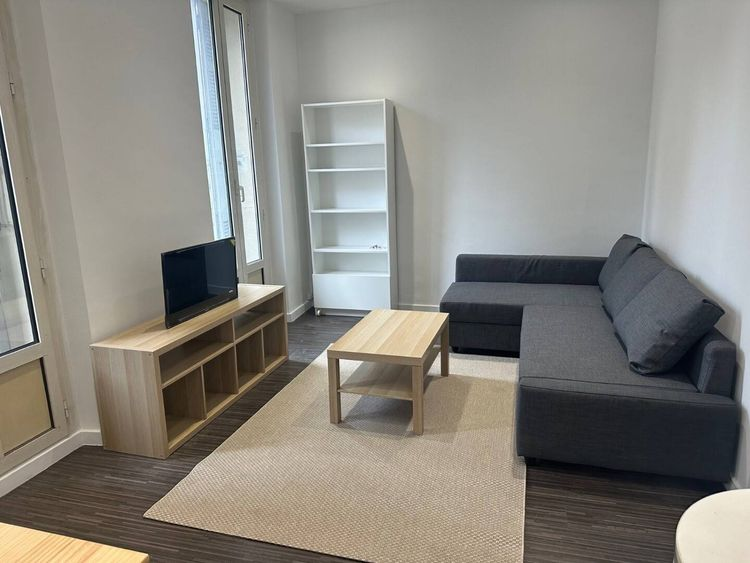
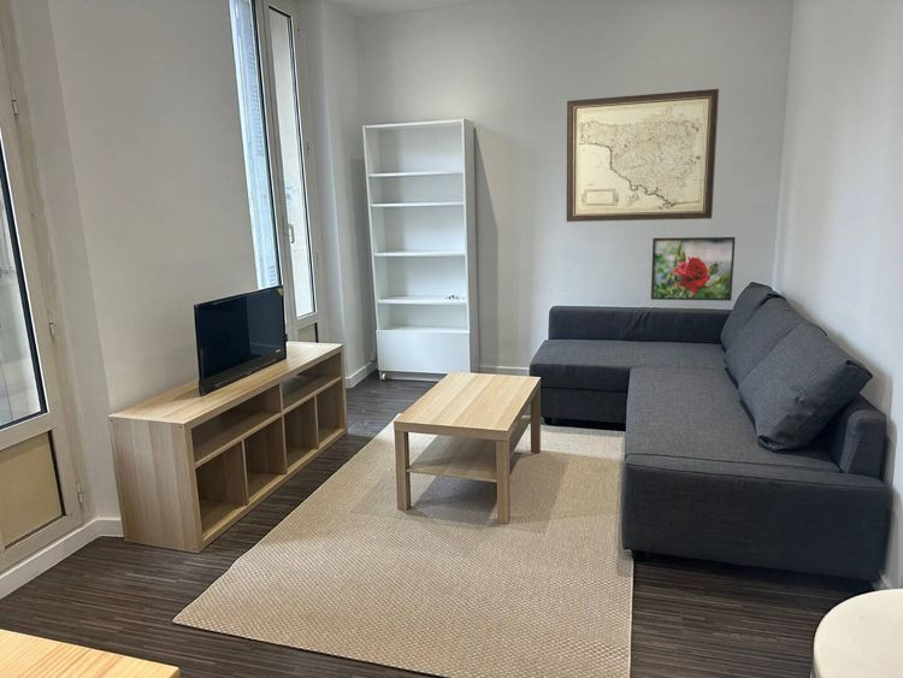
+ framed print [650,236,737,302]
+ wall art [566,88,720,223]
